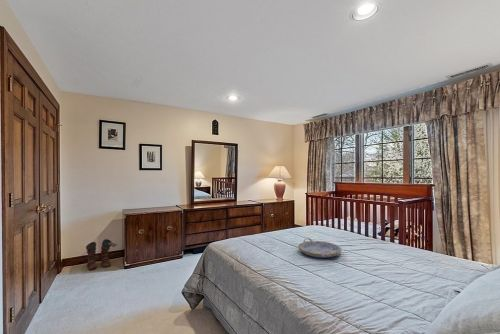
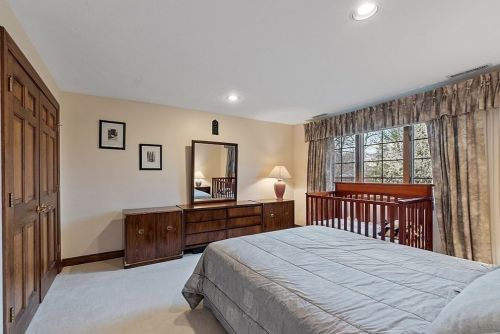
- boots [85,238,118,271]
- serving tray [297,237,343,259]
